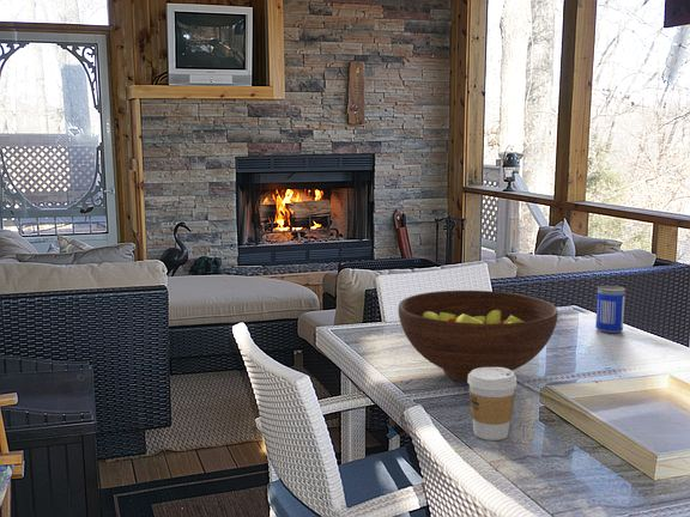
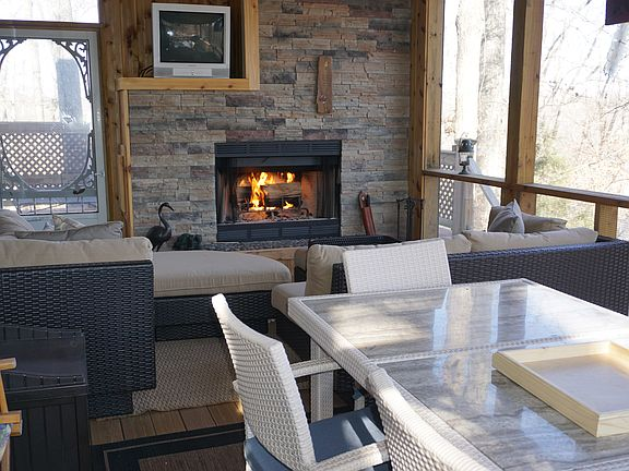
- fruit bowl [398,290,559,383]
- beer can [594,285,627,334]
- coffee cup [467,367,518,442]
